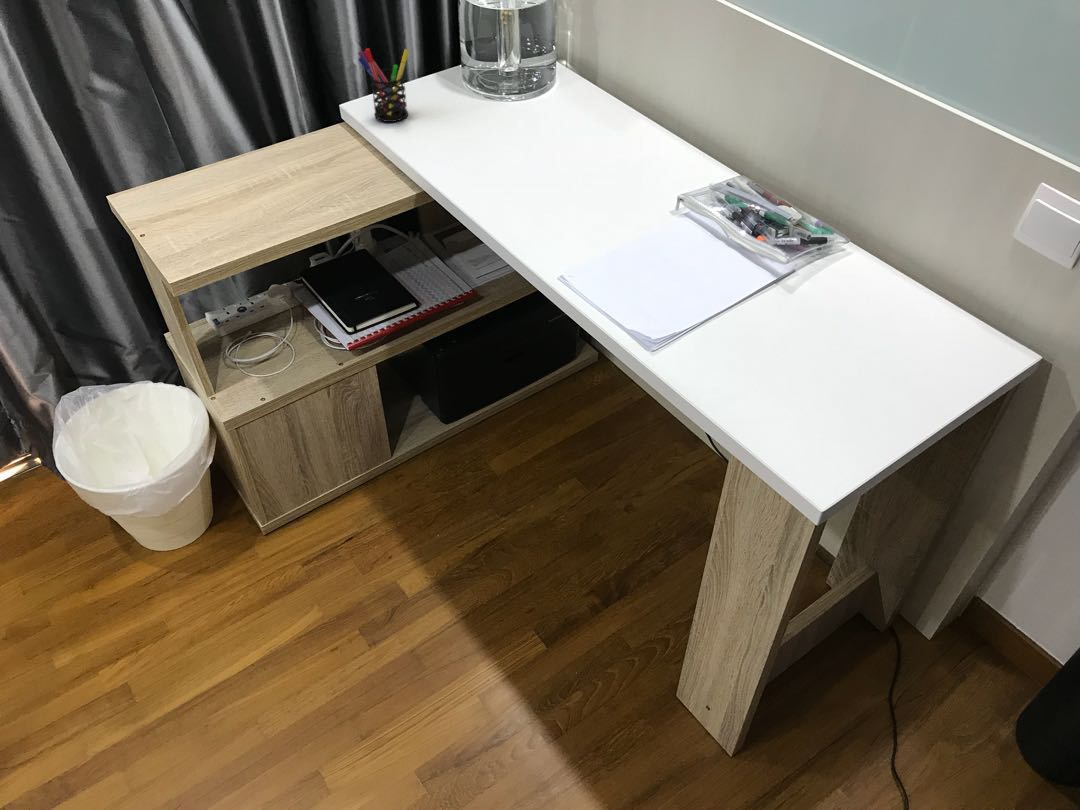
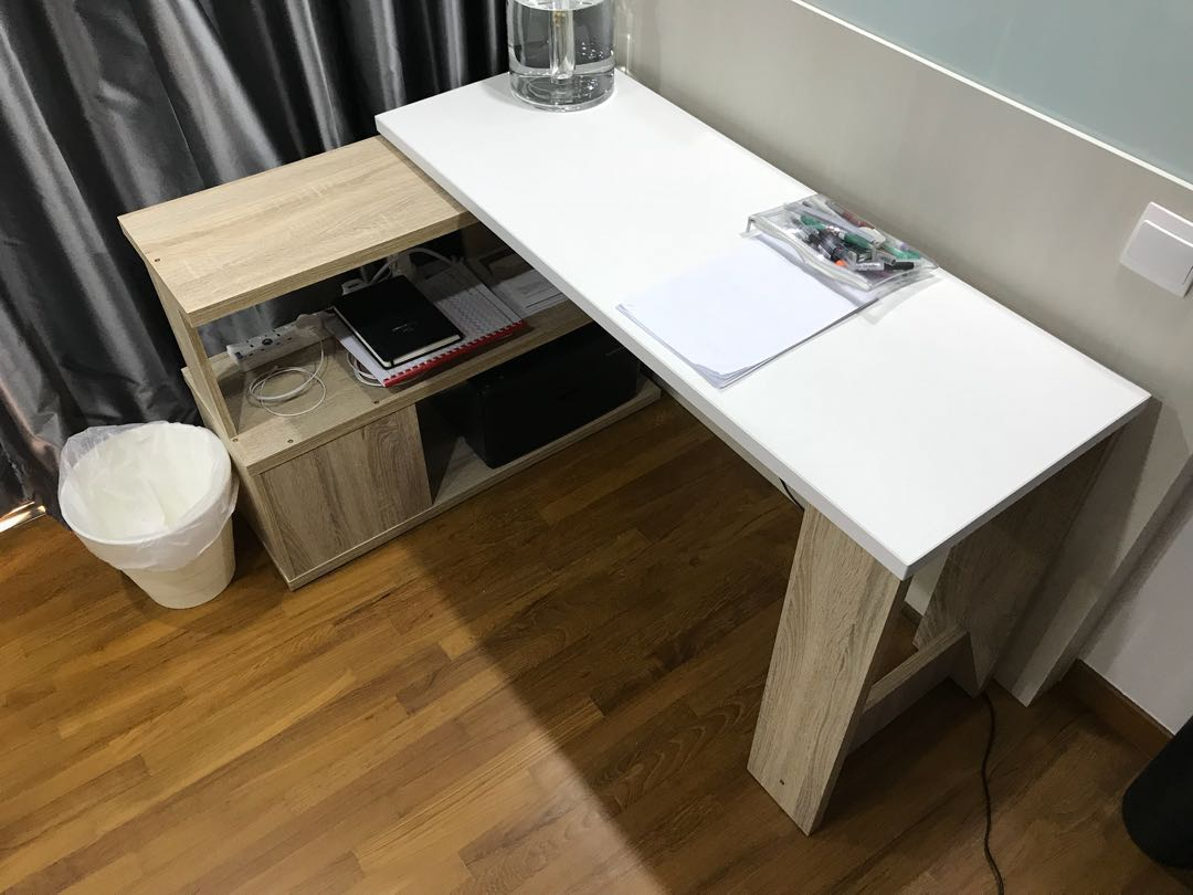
- pen holder [357,47,410,123]
